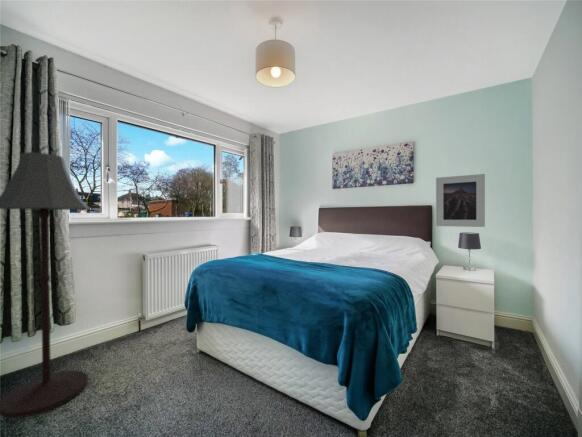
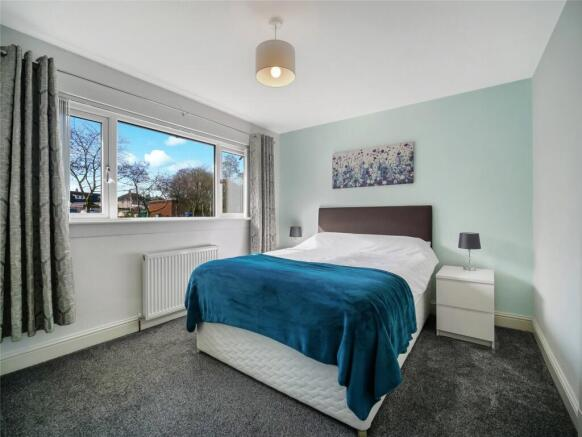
- floor lamp [0,151,91,419]
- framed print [435,173,486,228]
